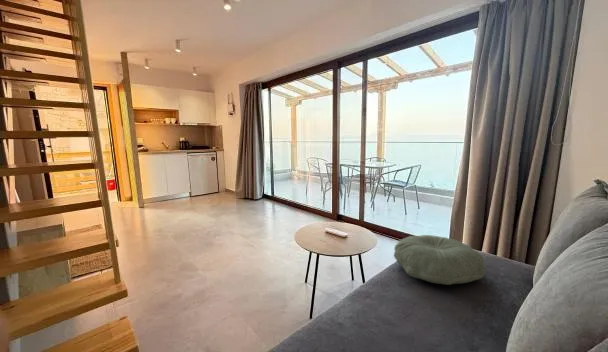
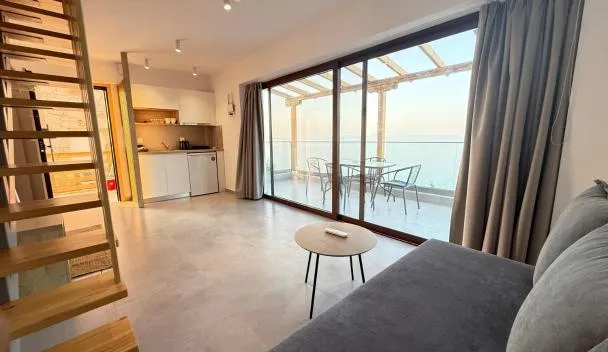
- pillow [393,234,487,286]
